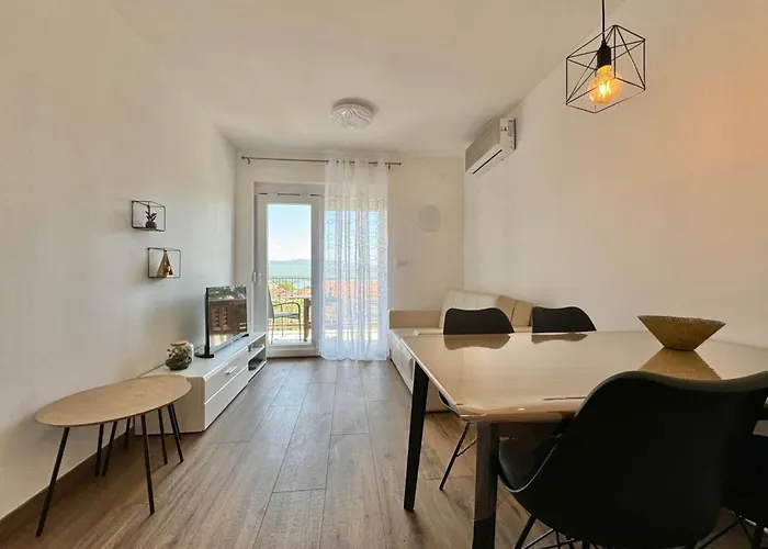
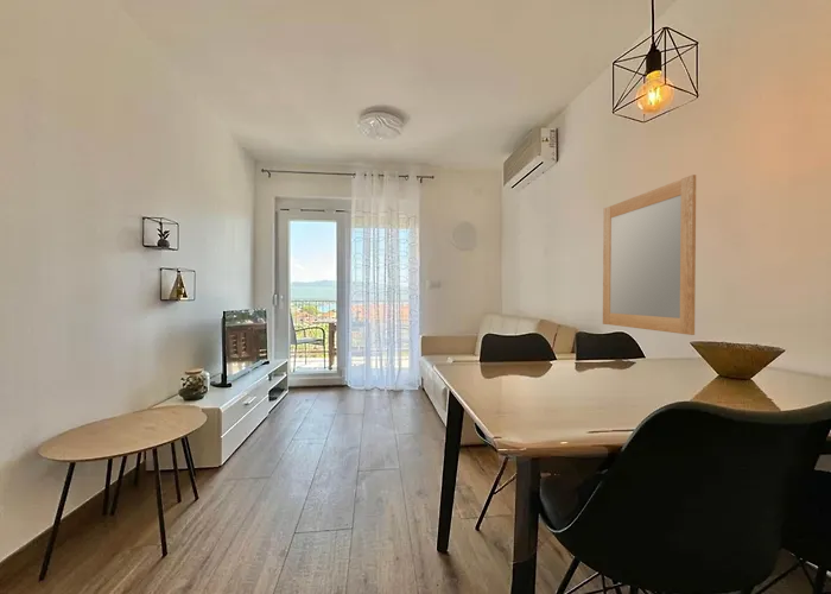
+ home mirror [602,173,697,336]
